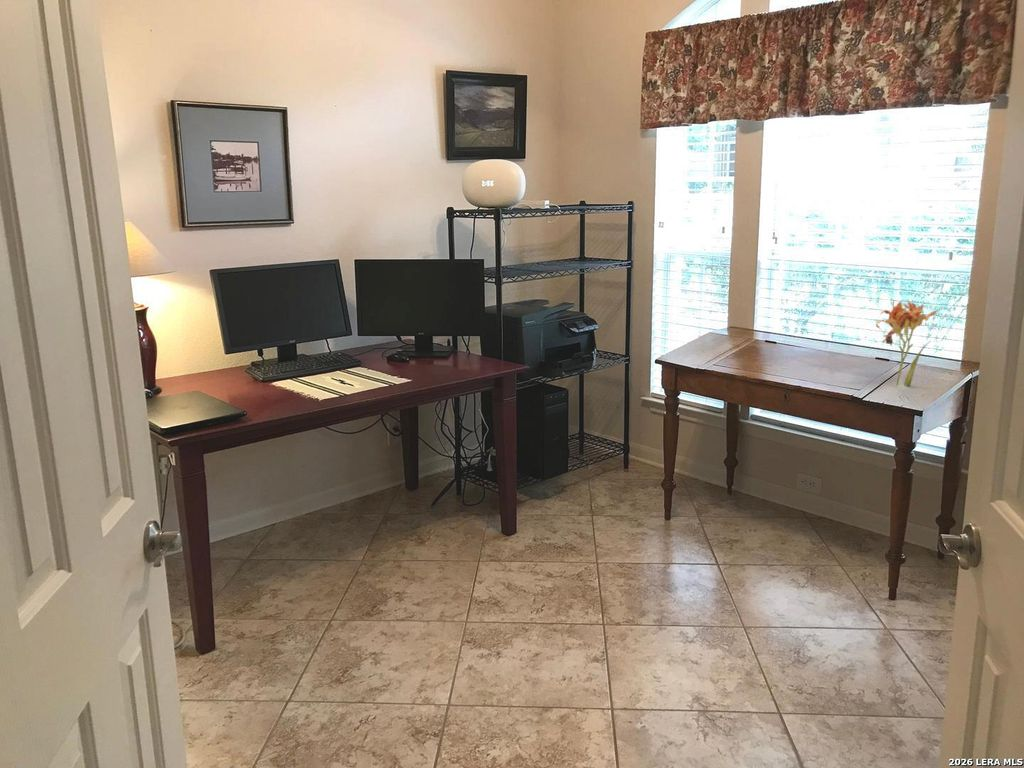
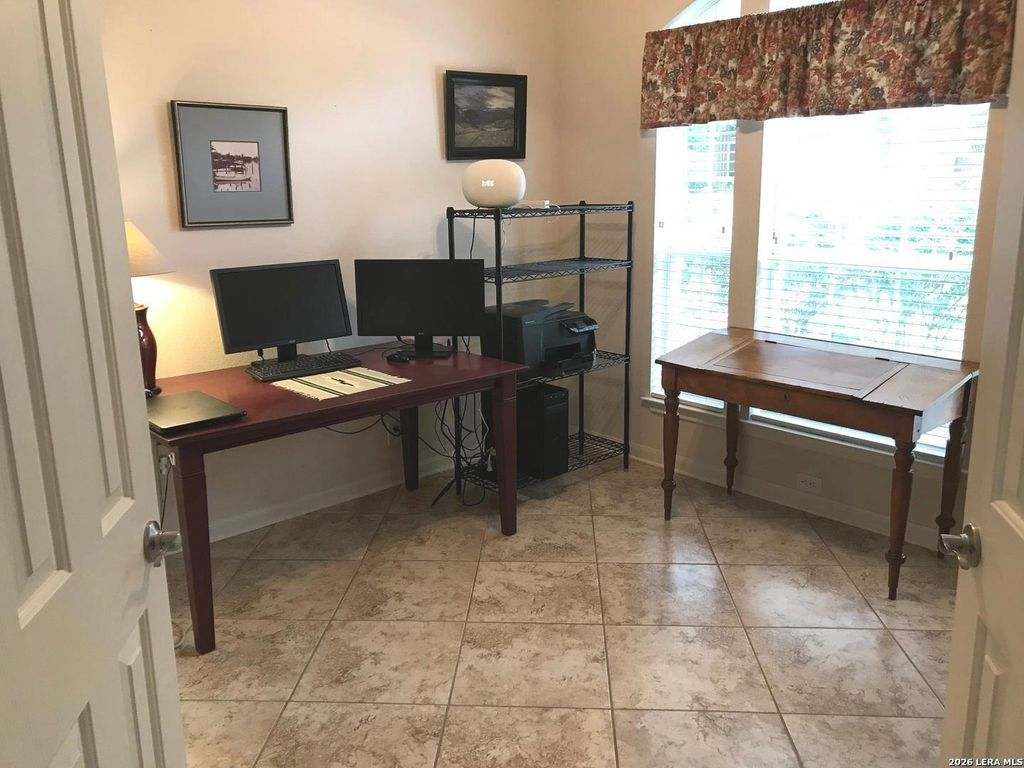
- flower [875,297,940,387]
